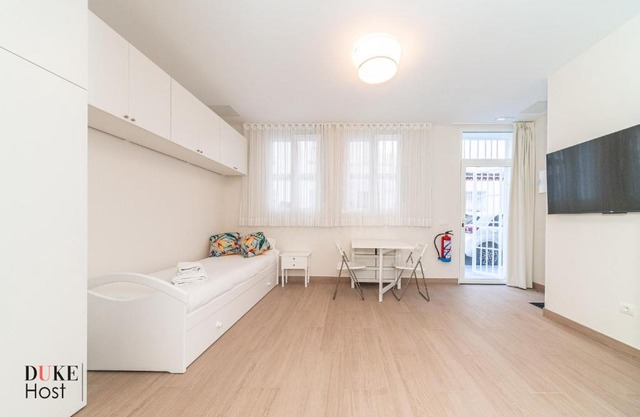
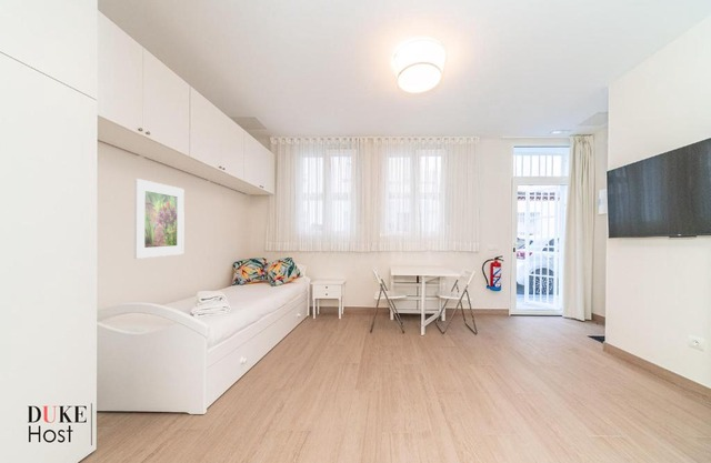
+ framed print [133,178,186,260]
